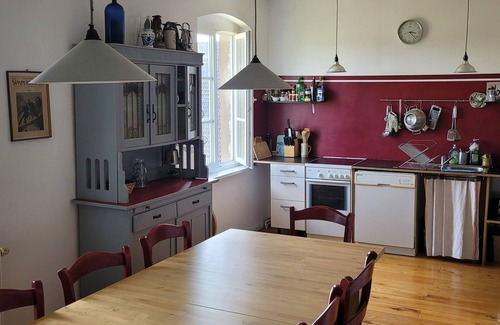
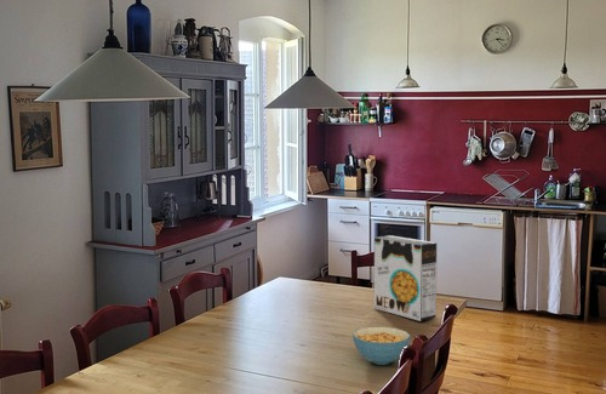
+ cereal bowl [351,326,411,366]
+ cereal box [373,234,438,322]
